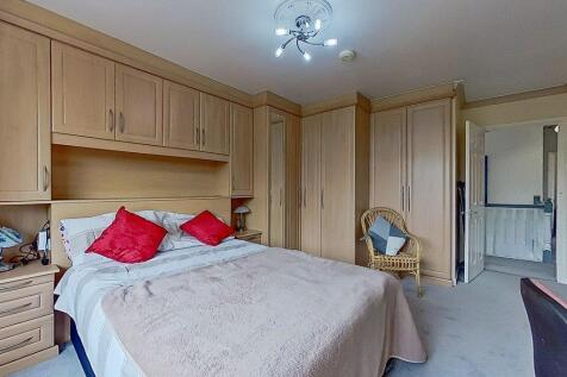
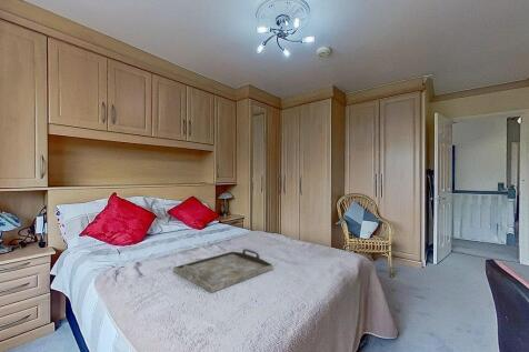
+ serving tray [172,248,275,294]
